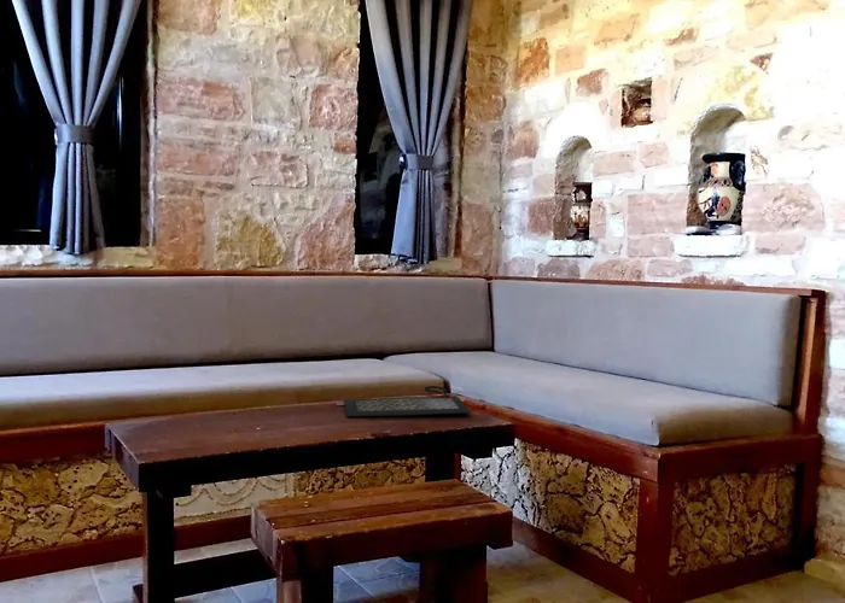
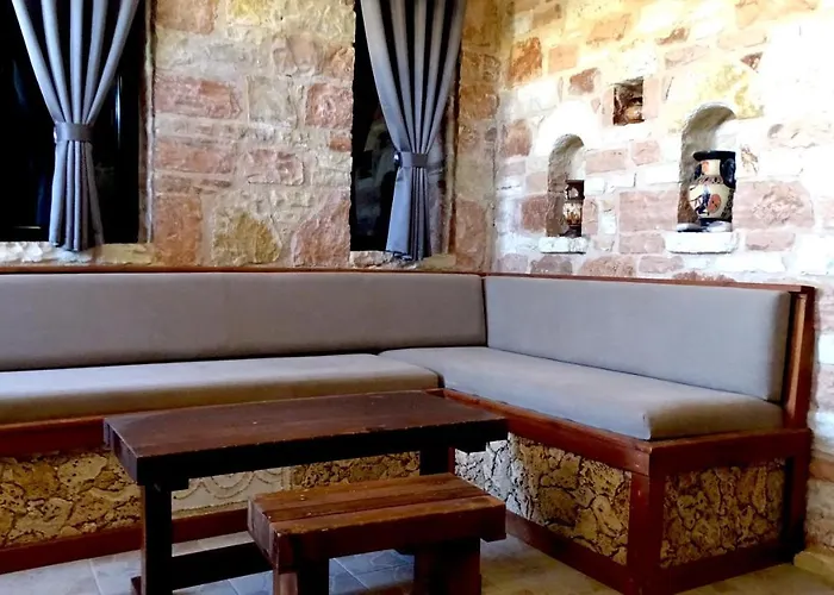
- clutch bag [336,385,472,417]
